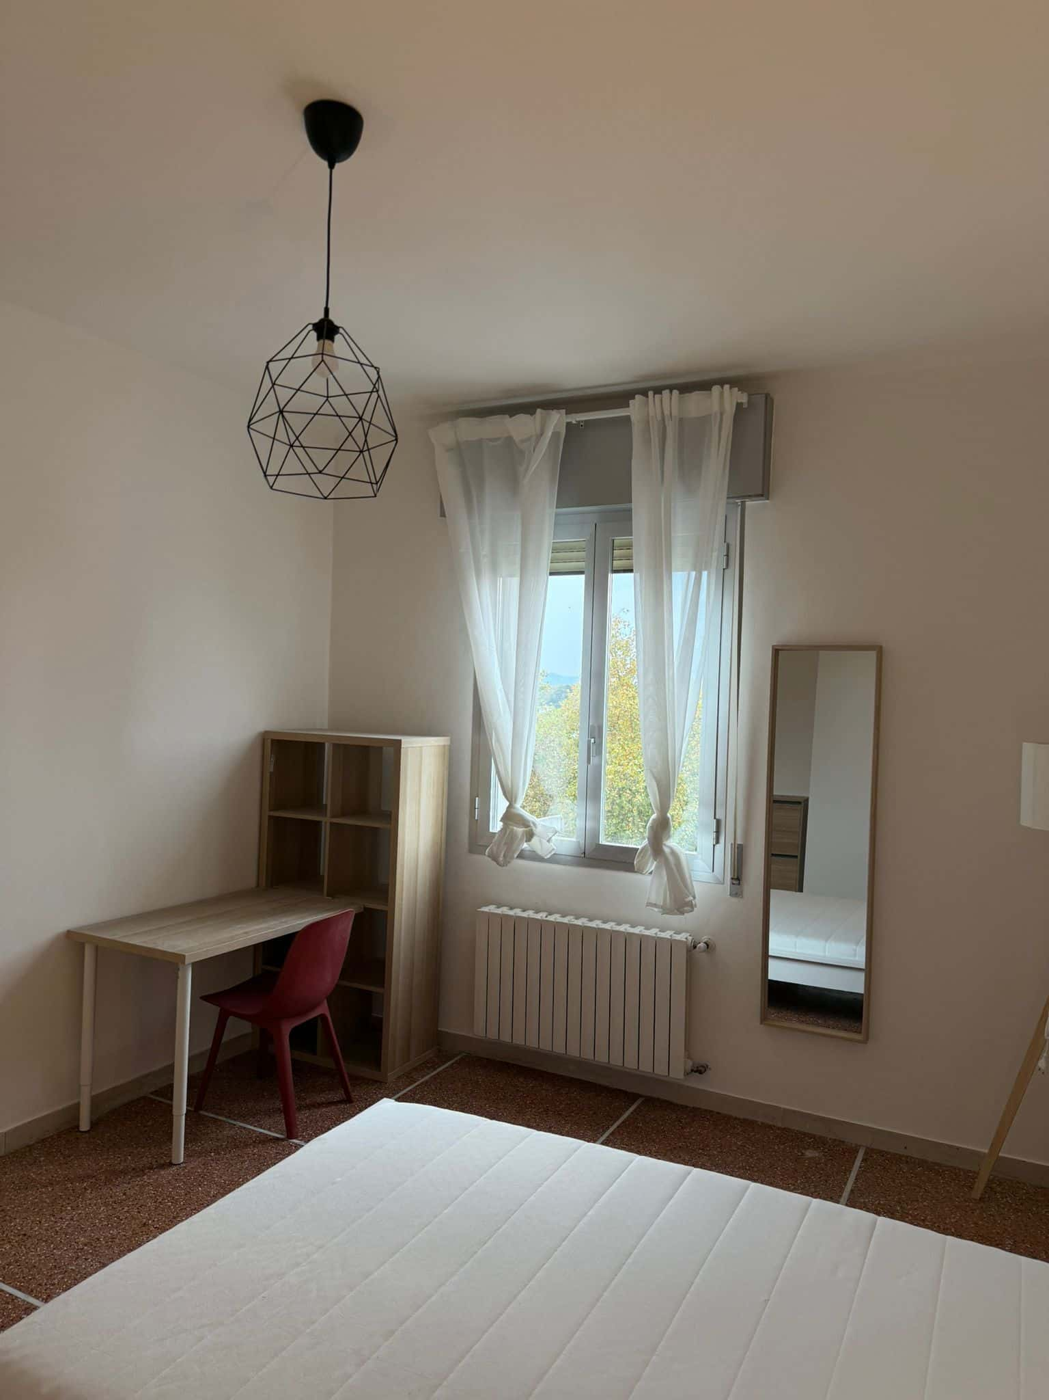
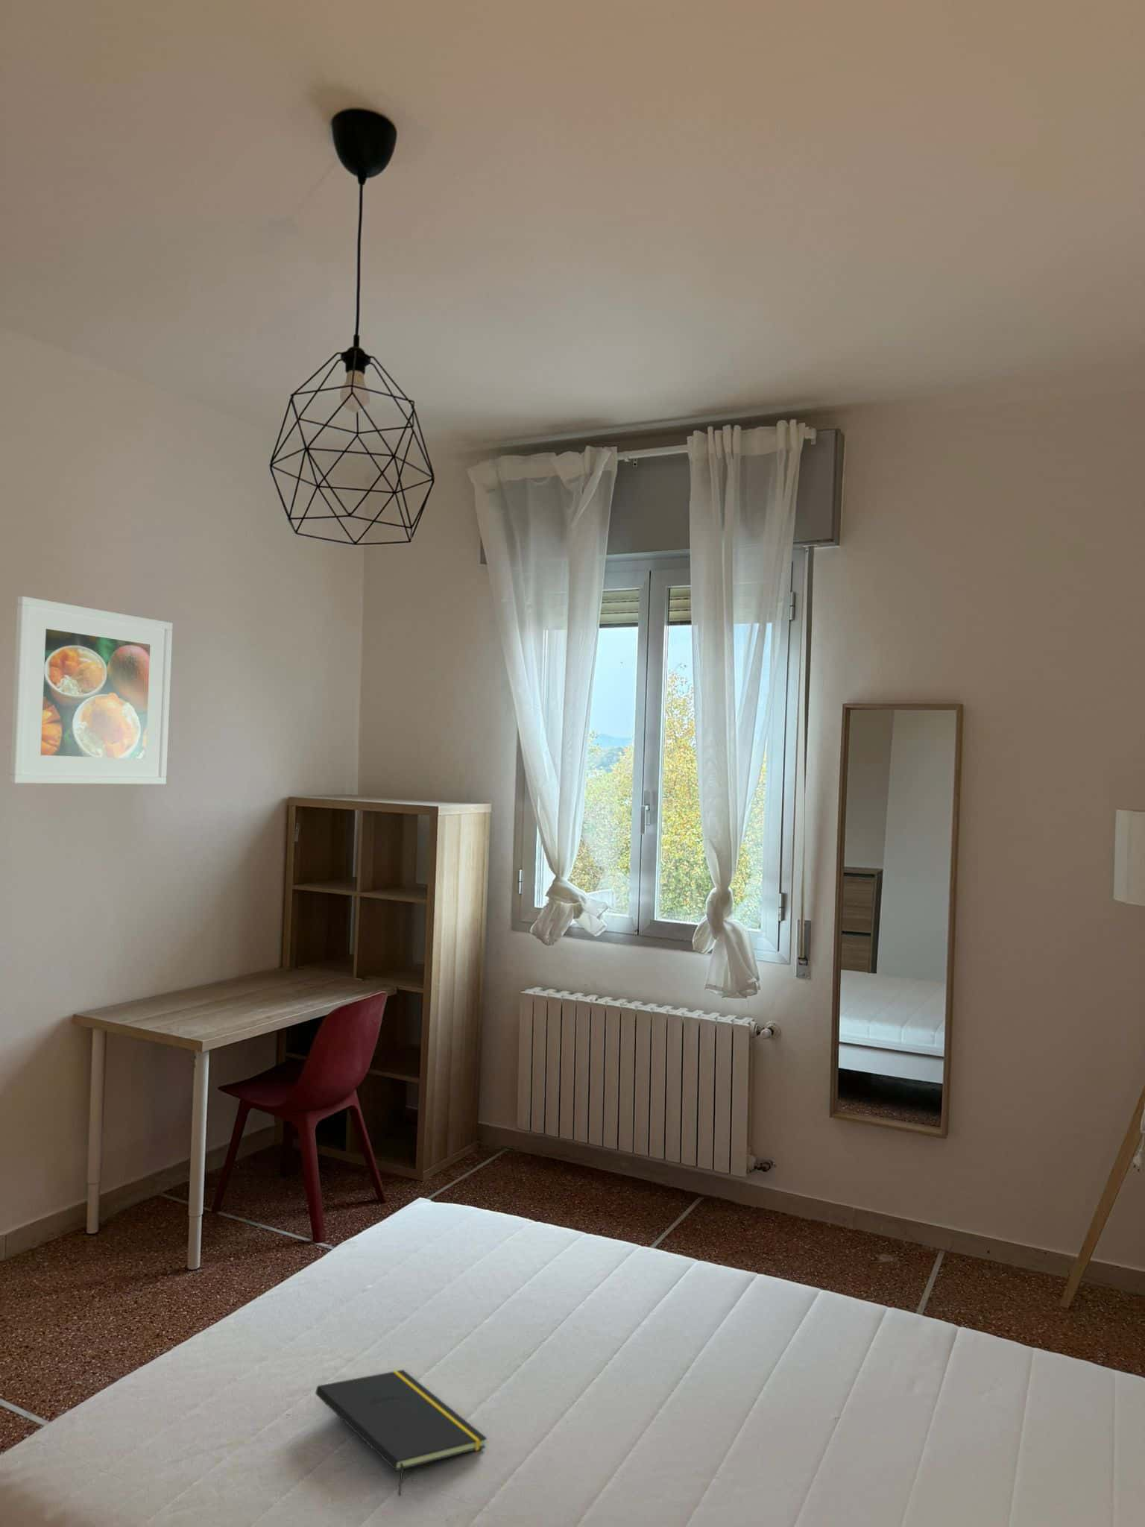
+ notepad [315,1369,487,1497]
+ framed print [8,595,173,785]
